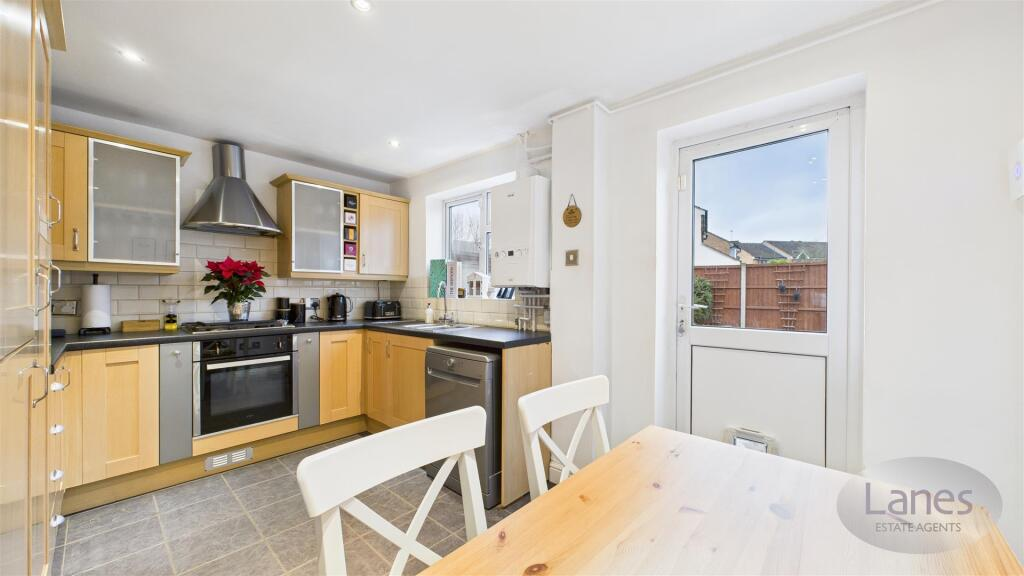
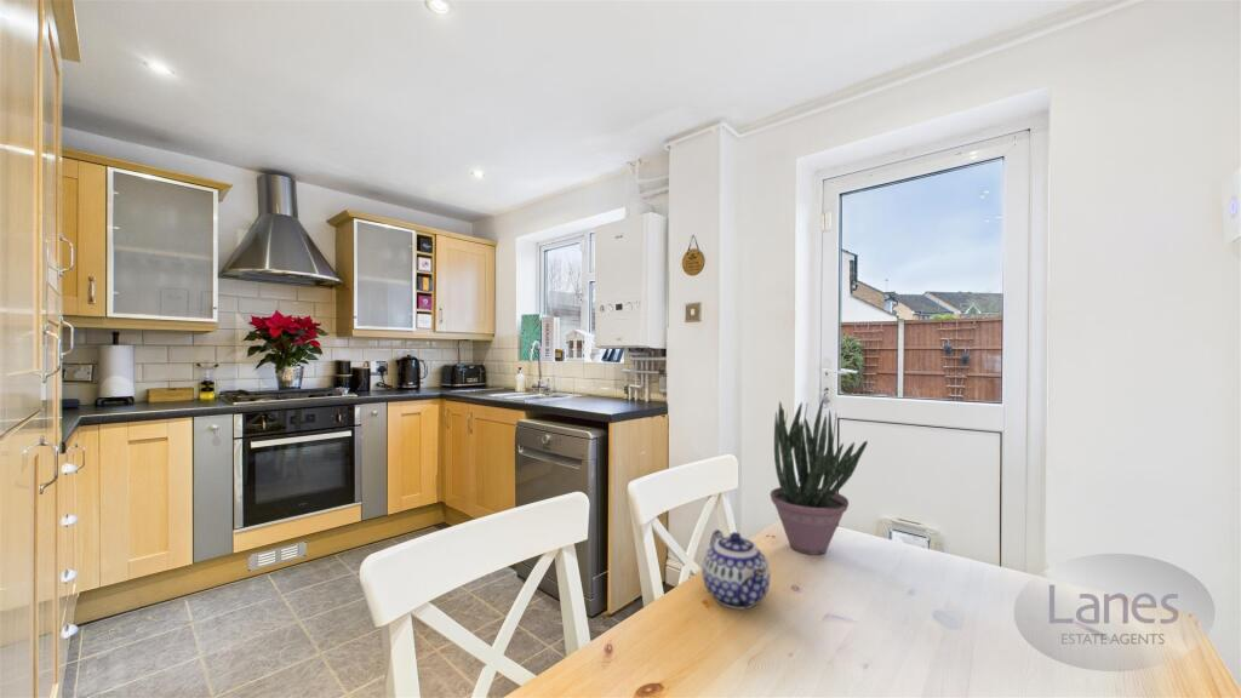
+ teapot [700,528,771,610]
+ potted plant [770,399,869,556]
